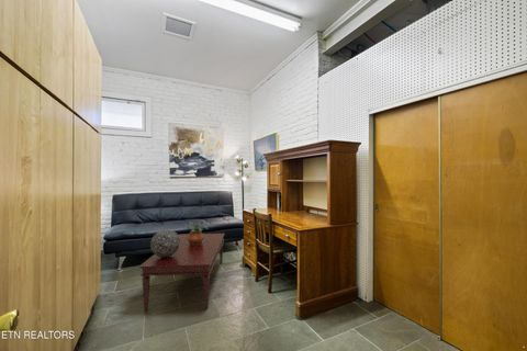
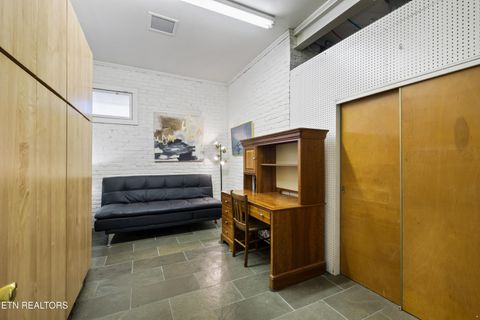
- decorative sphere [149,228,180,258]
- potted plant [186,219,210,246]
- coffee table [138,233,225,312]
